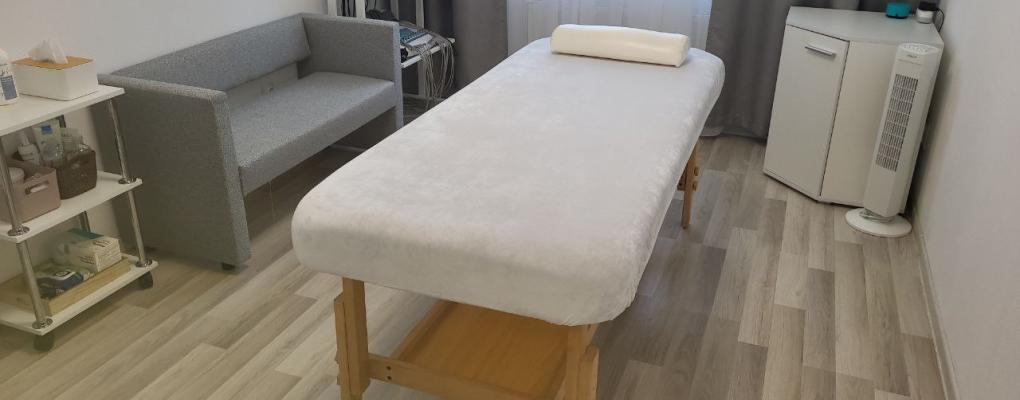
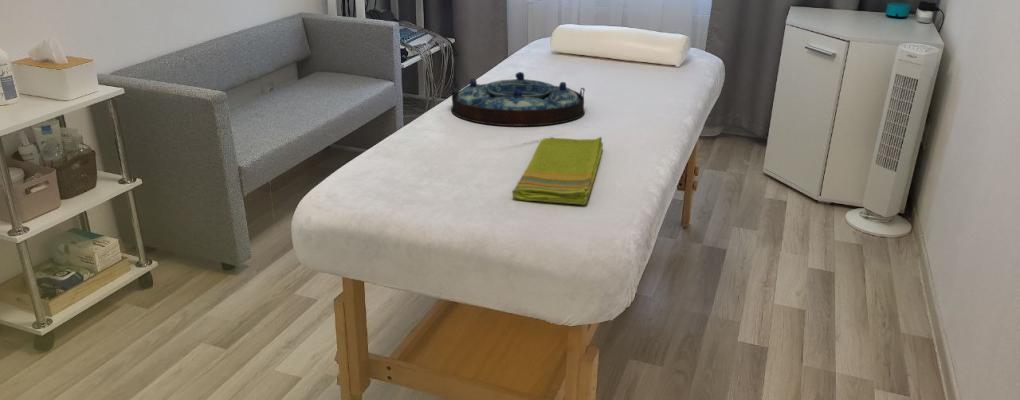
+ dish towel [511,136,604,206]
+ serving tray [448,71,586,127]
